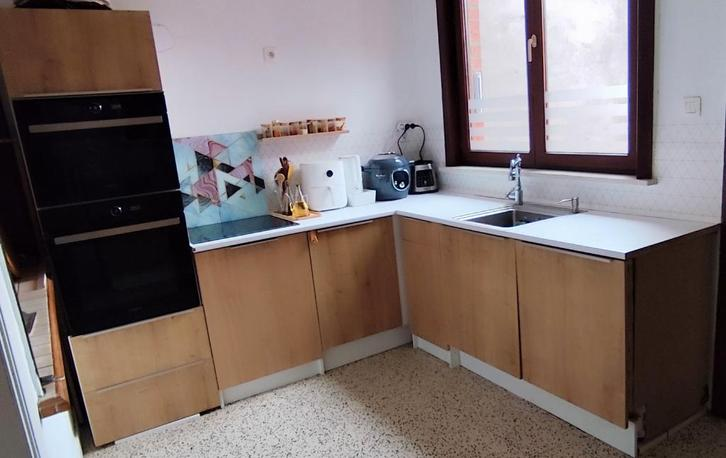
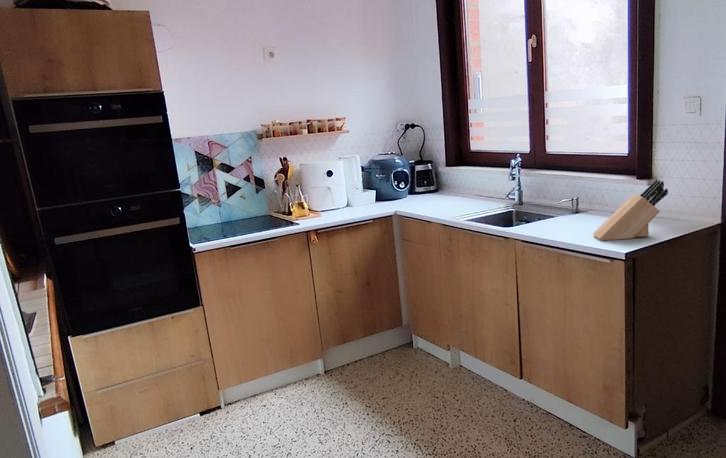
+ knife block [592,179,669,242]
